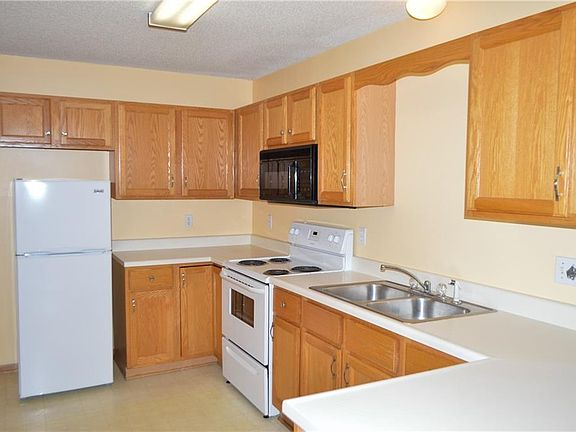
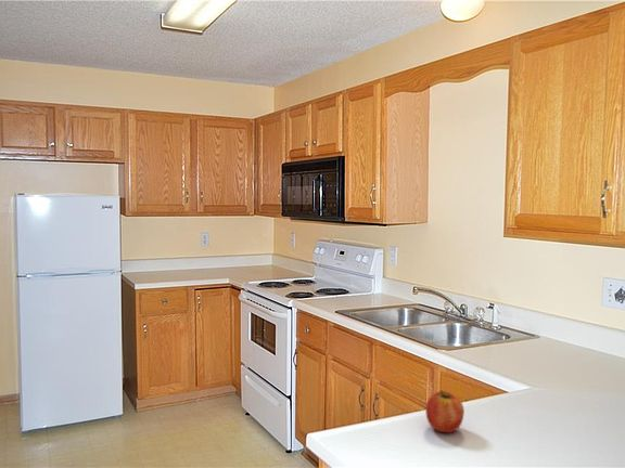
+ fruit [424,389,465,434]
